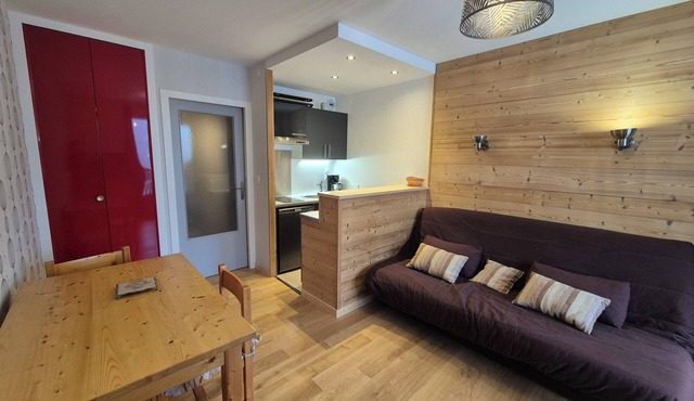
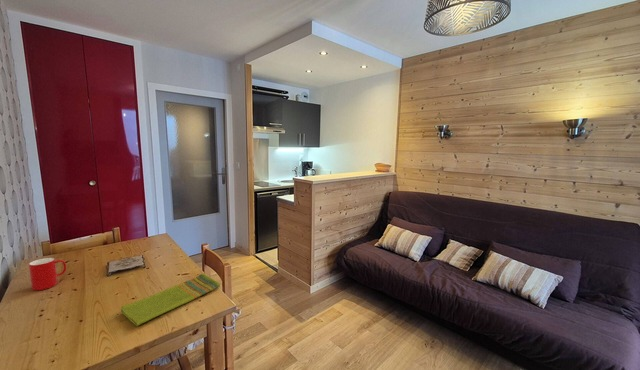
+ dish towel [120,273,221,327]
+ cup [28,257,67,291]
